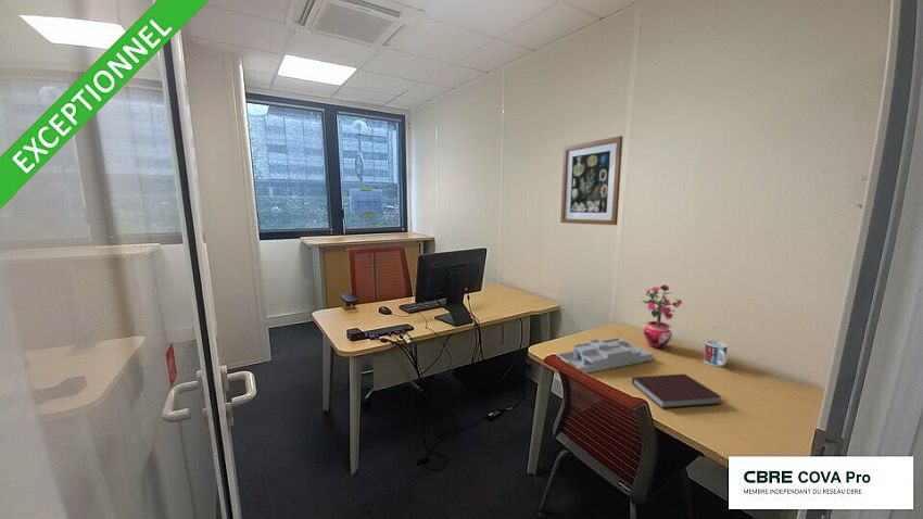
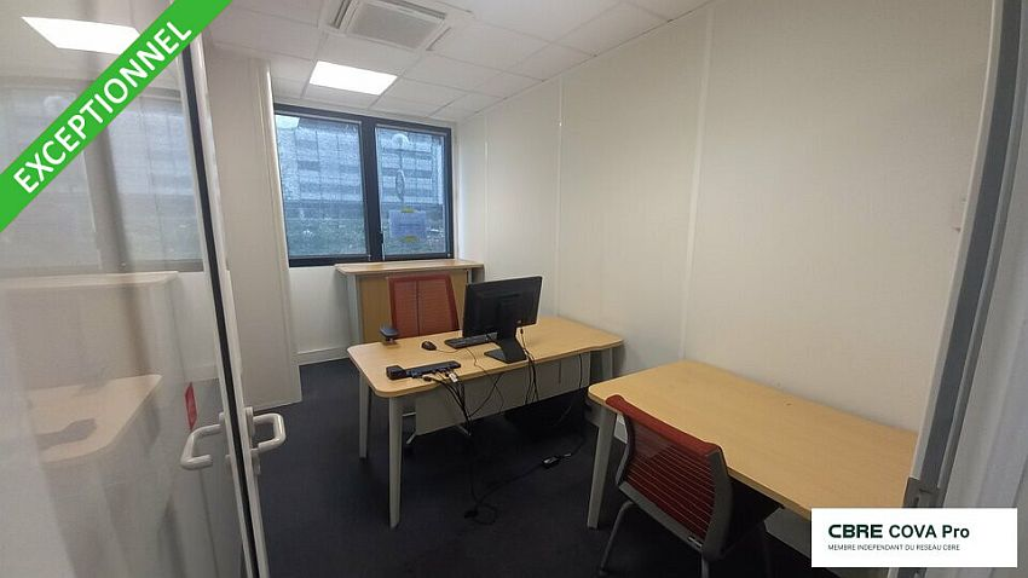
- potted plant [641,284,684,350]
- wall art [559,135,623,226]
- desk organizer [556,337,654,375]
- notebook [631,372,722,409]
- mug [703,339,729,367]
